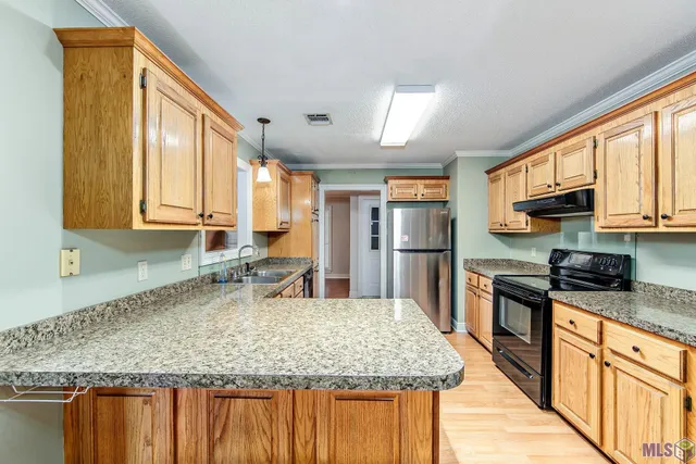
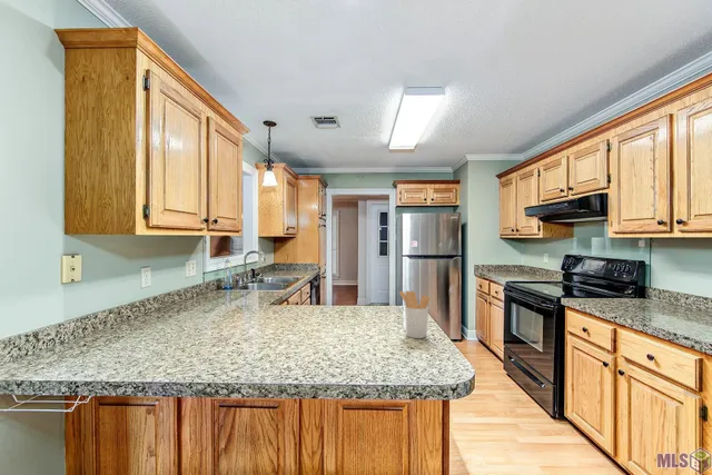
+ utensil holder [398,289,432,339]
